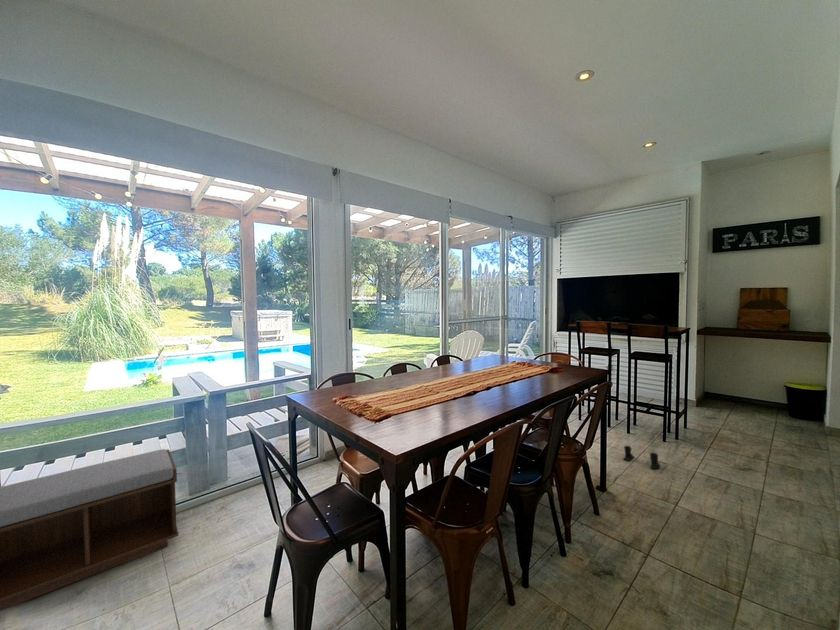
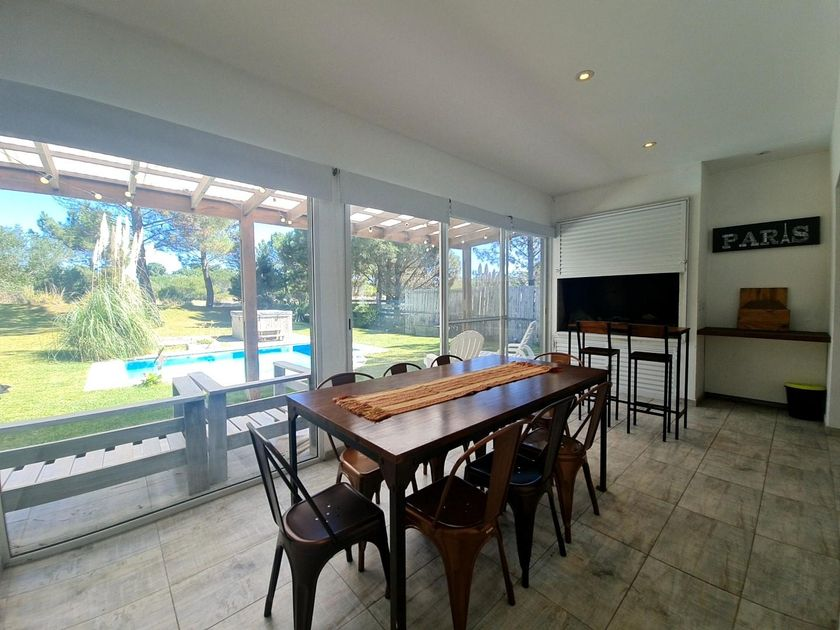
- boots [622,445,661,470]
- bench [0,448,180,612]
